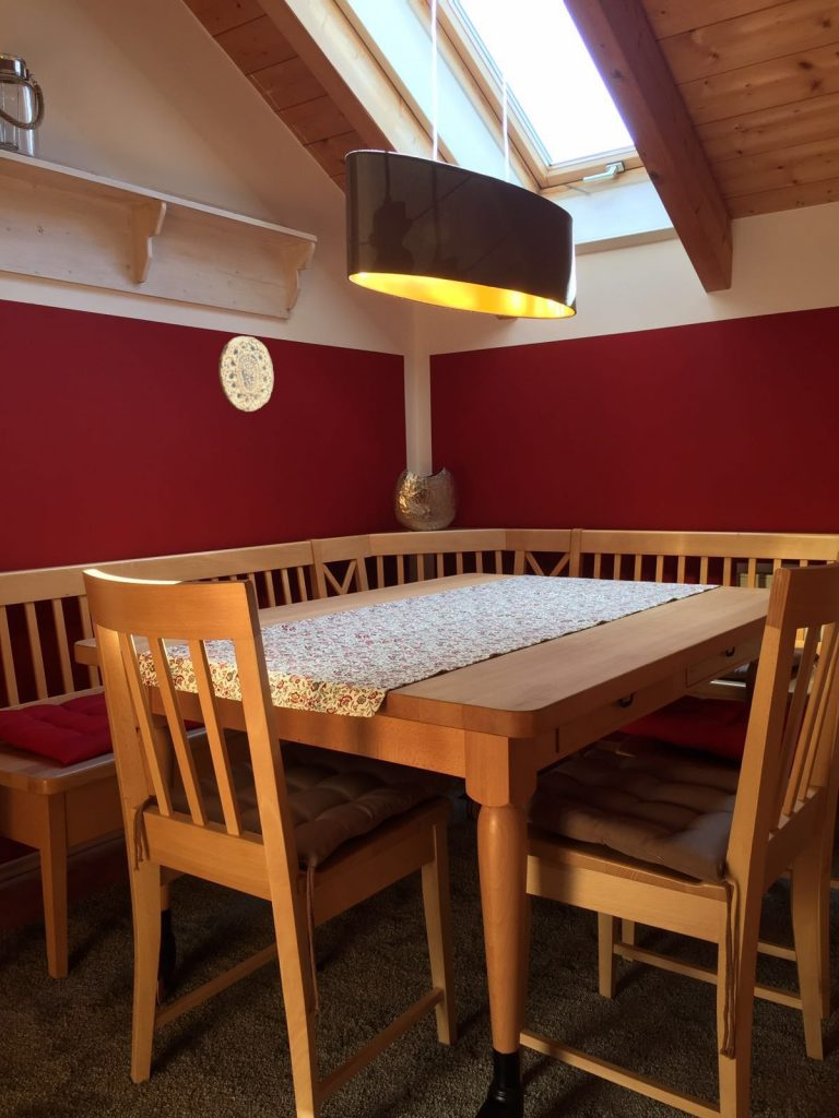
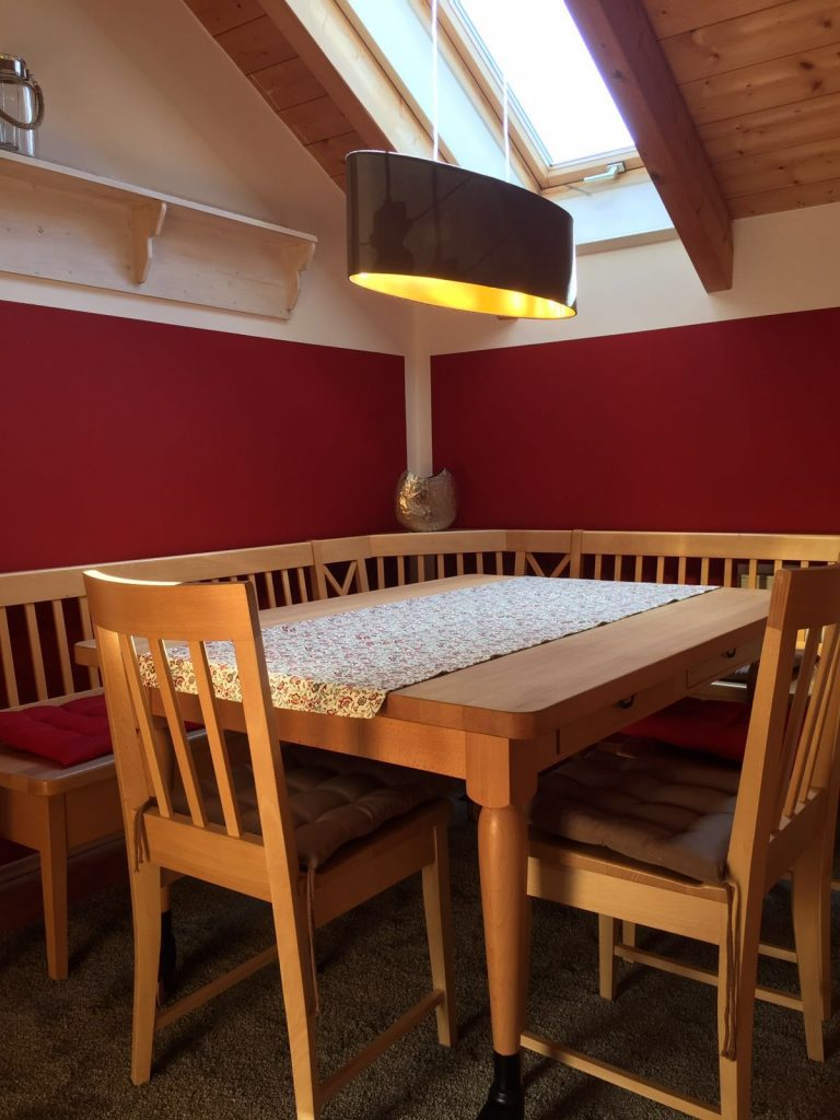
- decorative plate [217,335,274,413]
